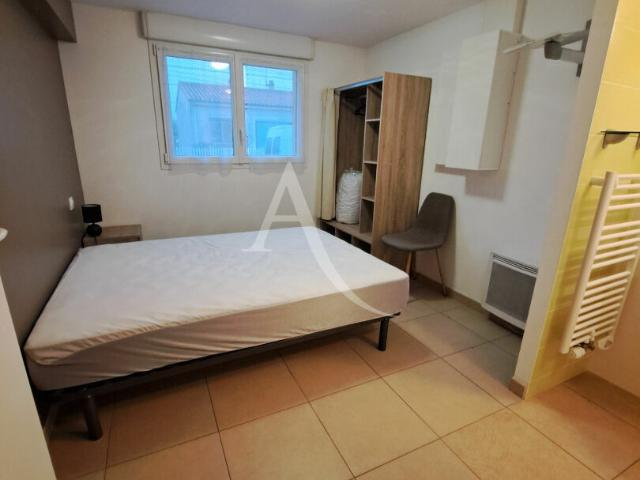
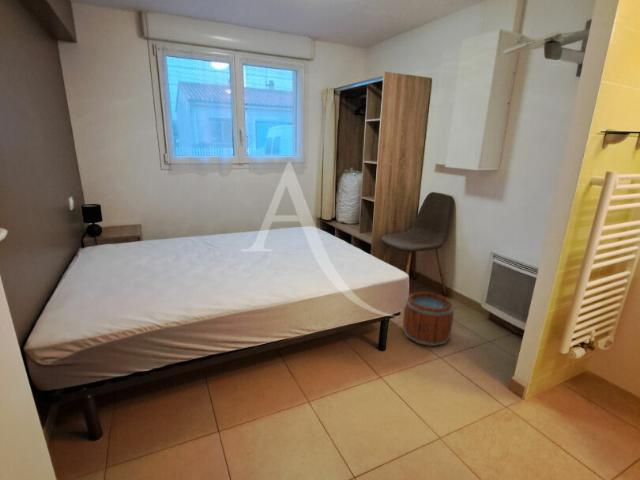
+ bucket [402,291,455,347]
